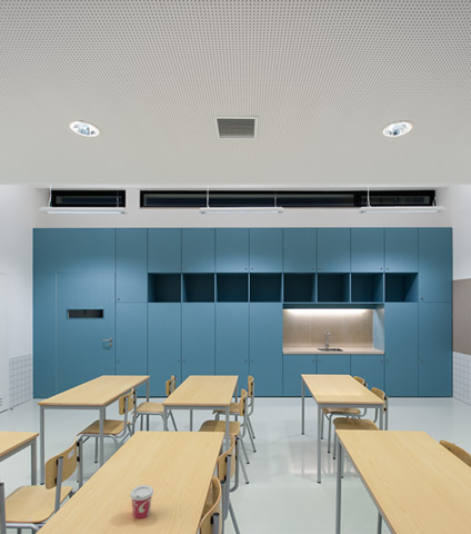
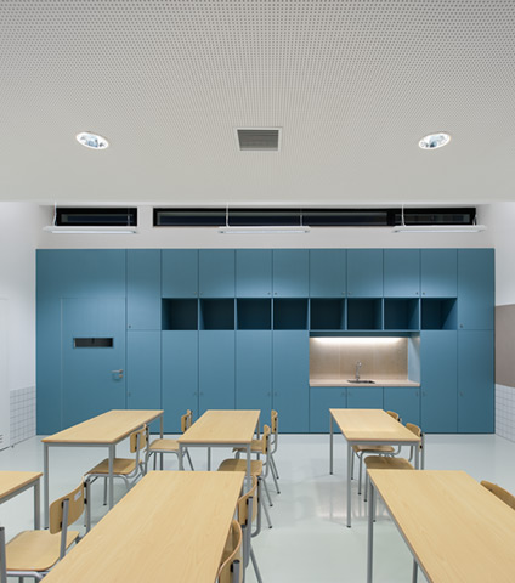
- cup [129,484,154,520]
